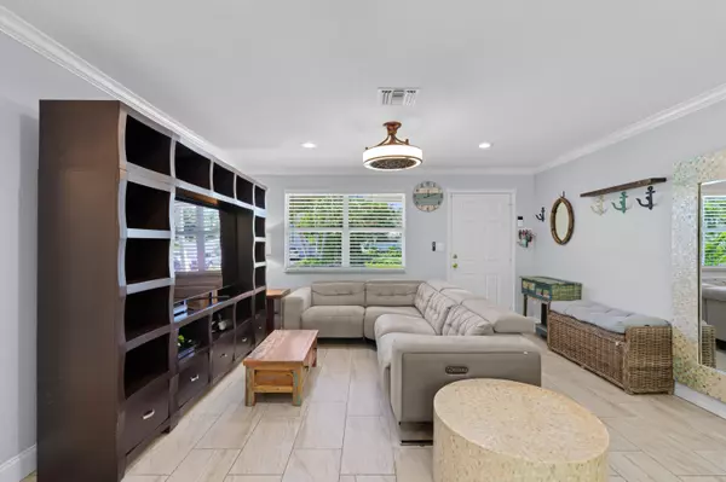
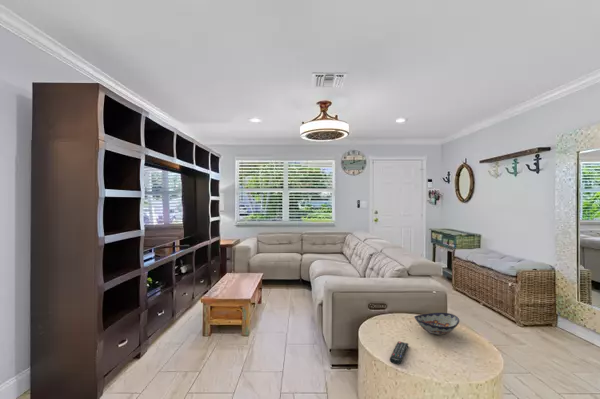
+ remote control [389,340,409,366]
+ decorative bowl [413,312,460,336]
